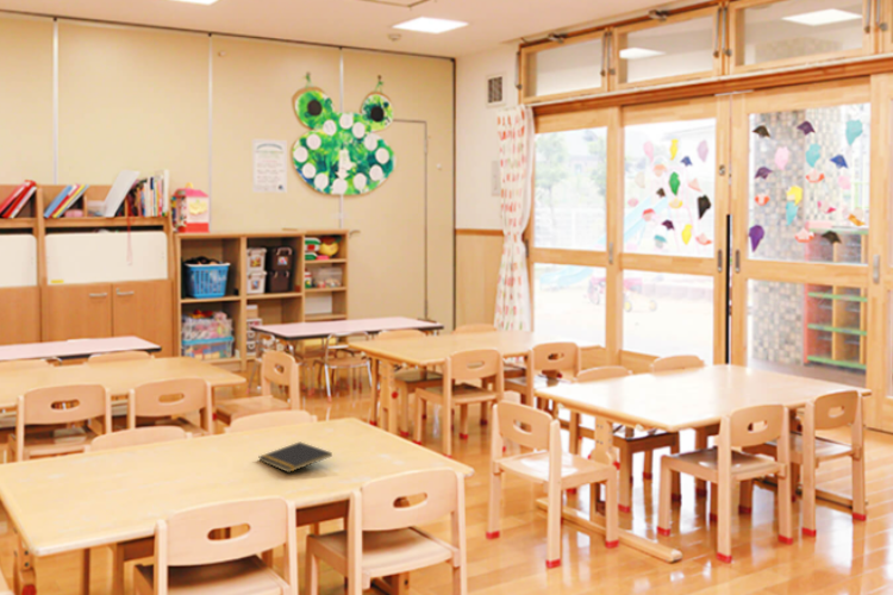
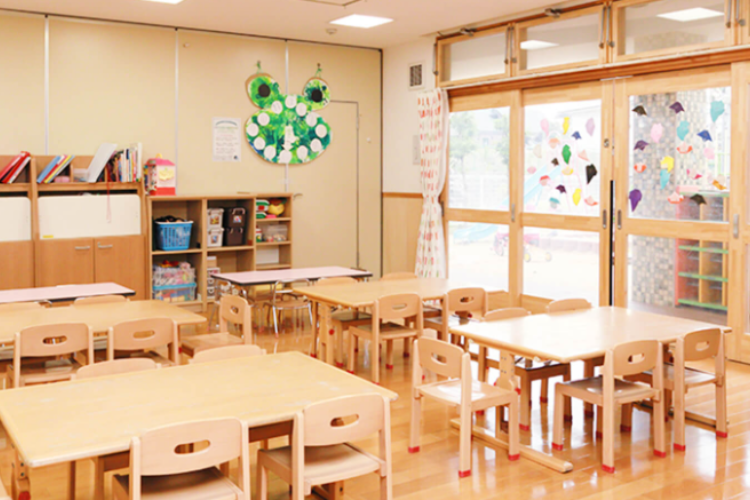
- notepad [258,440,333,474]
